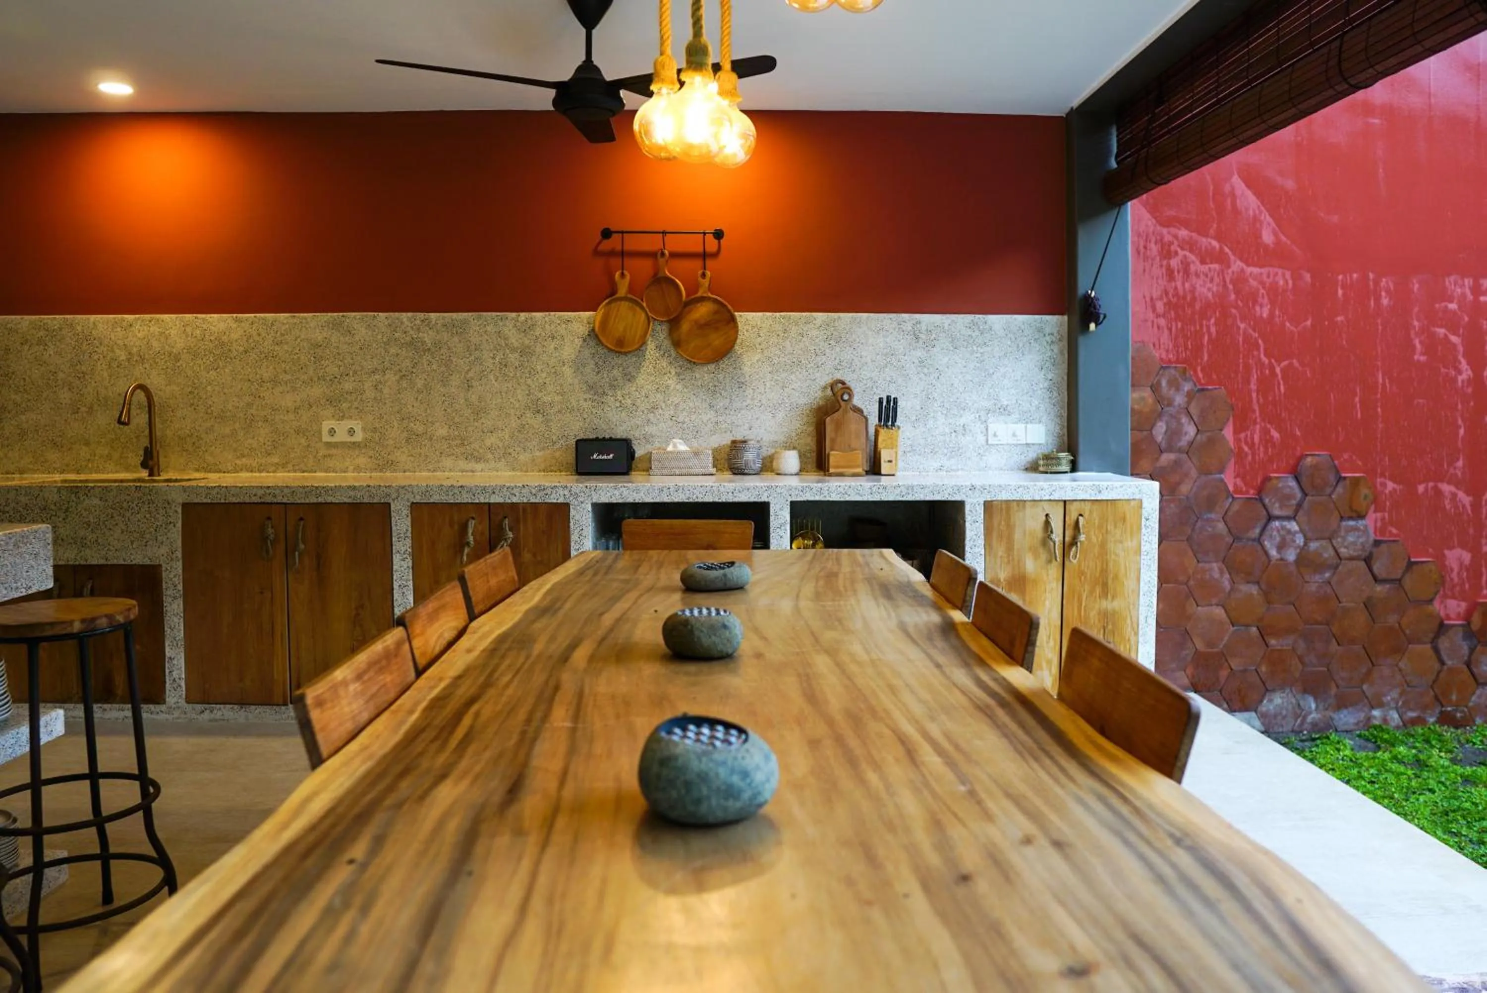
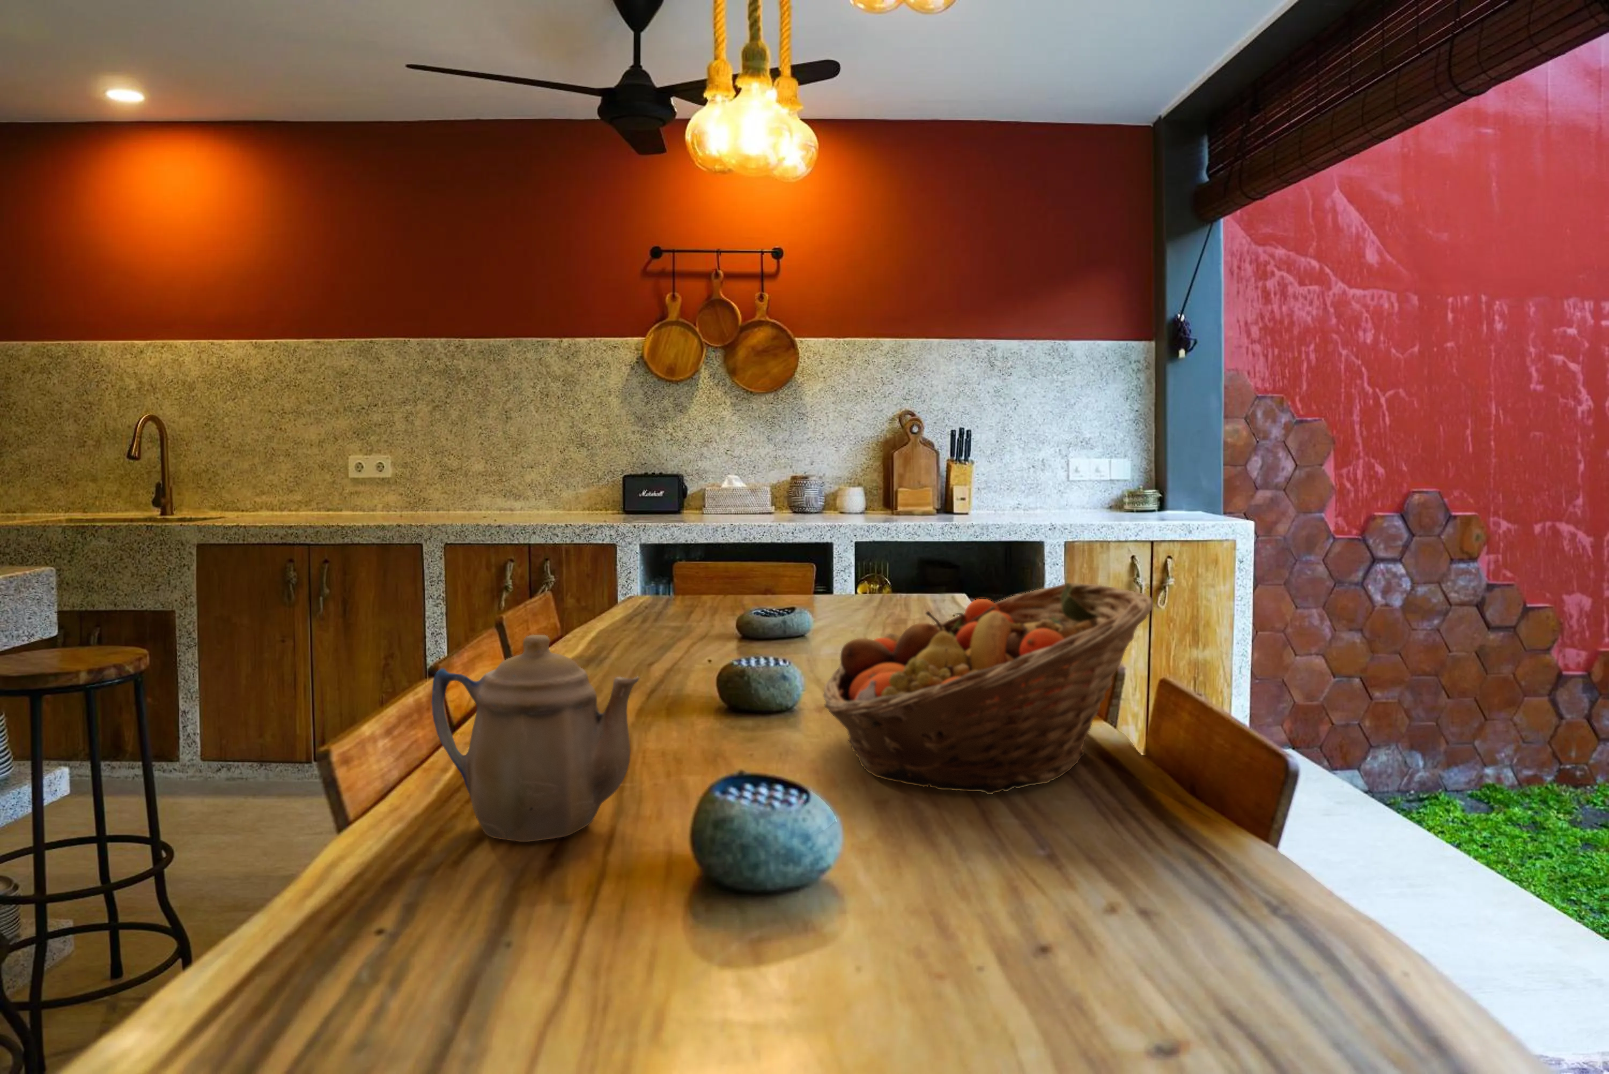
+ teapot [430,634,640,843]
+ fruit basket [822,583,1153,795]
